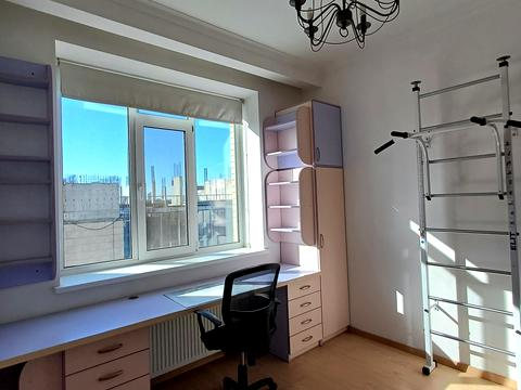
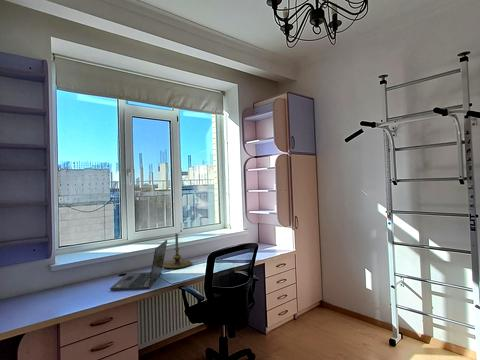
+ laptop [109,239,168,292]
+ candle holder [163,233,192,269]
